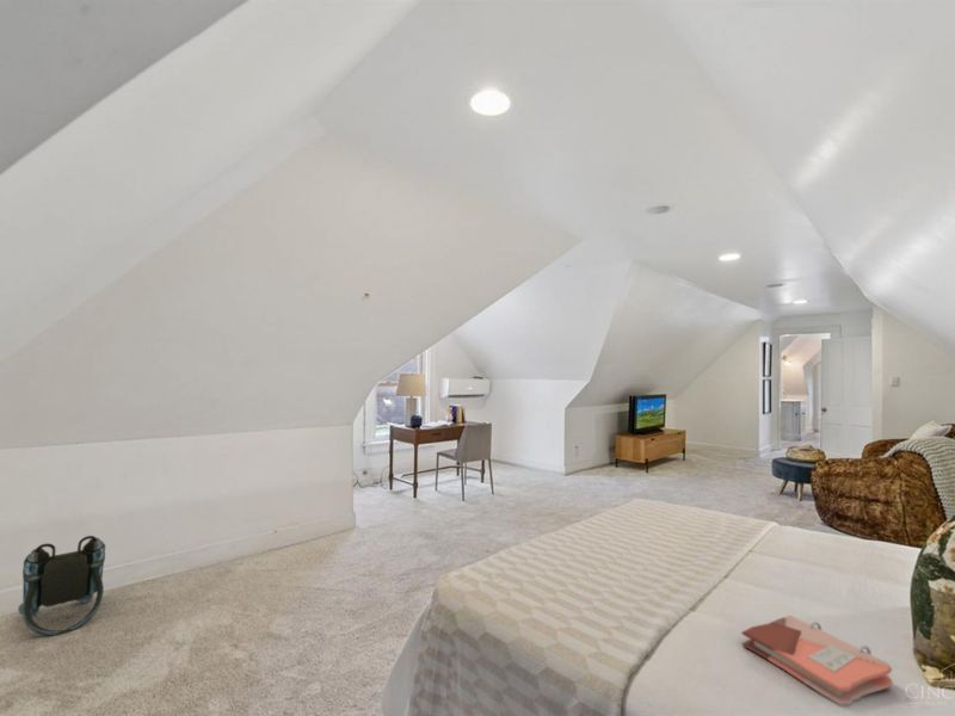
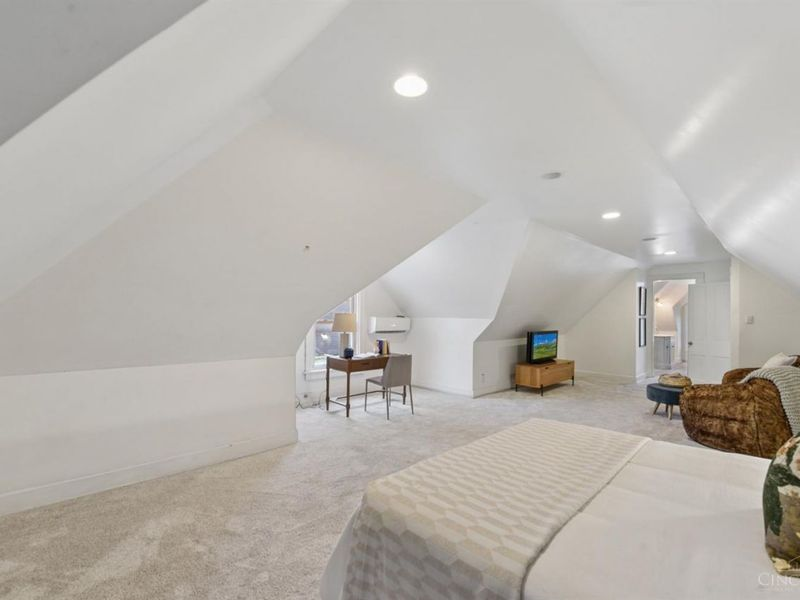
- backpack [17,535,106,637]
- phonebook [740,615,894,706]
